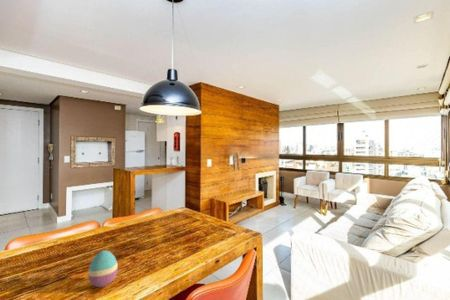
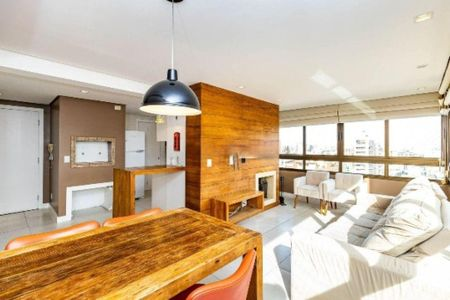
- decorative egg [87,249,119,288]
